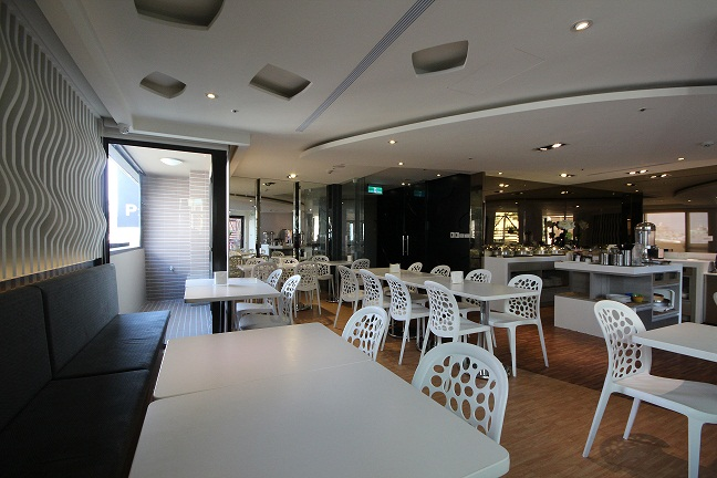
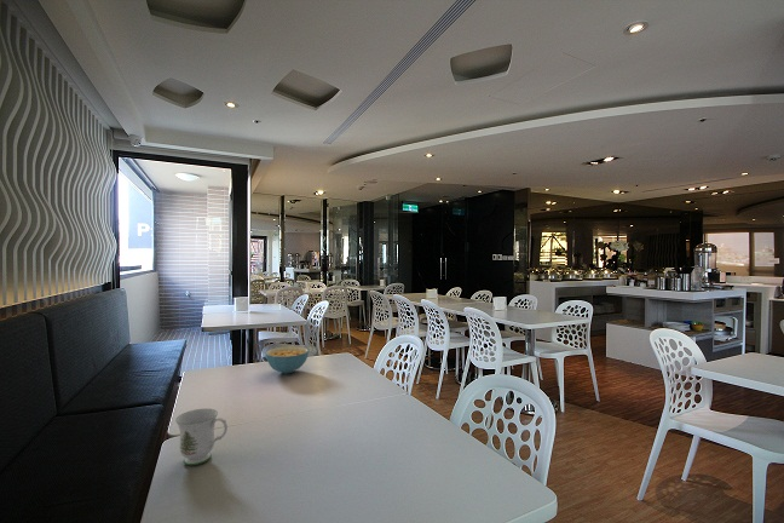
+ cereal bowl [264,345,310,374]
+ mug [174,408,229,466]
